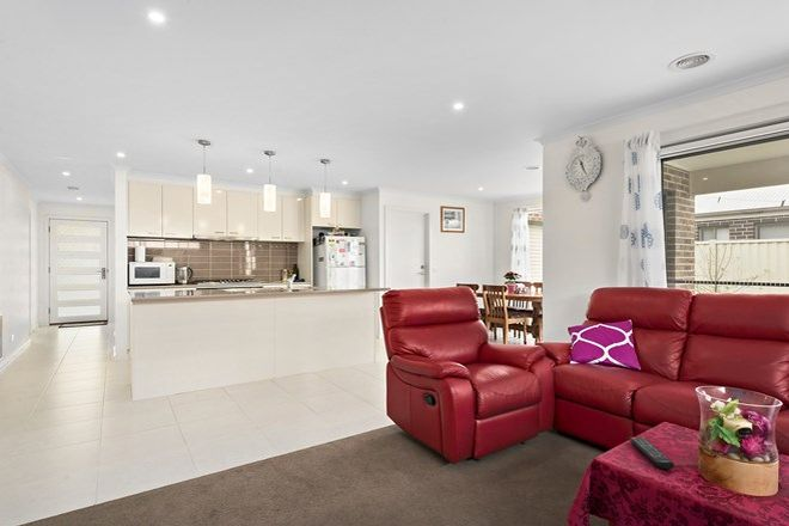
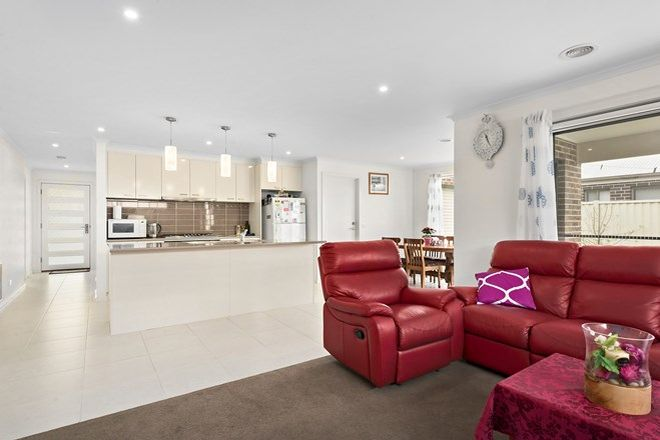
- remote control [628,436,675,470]
